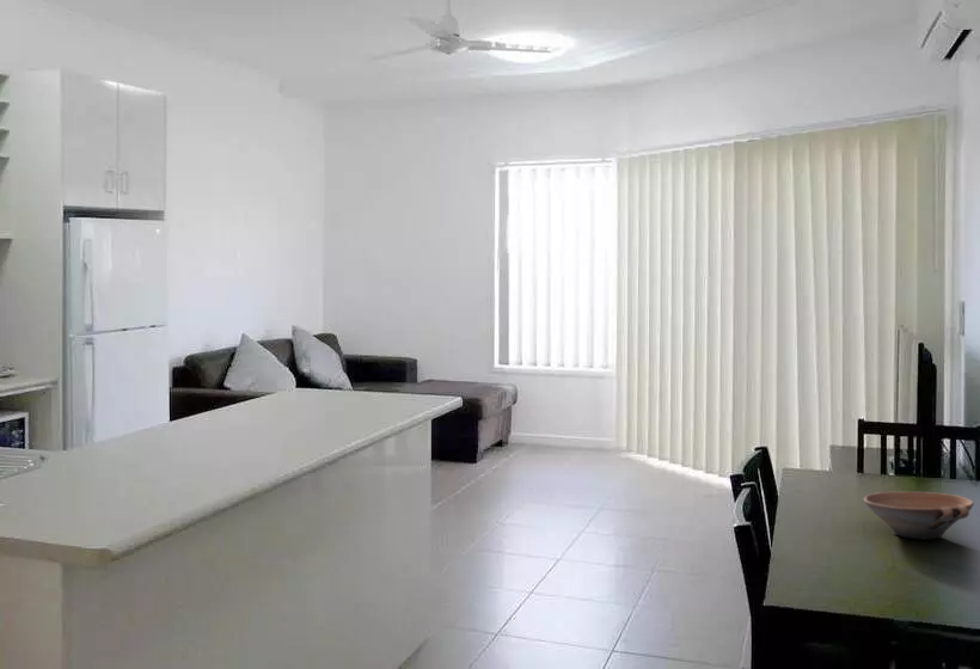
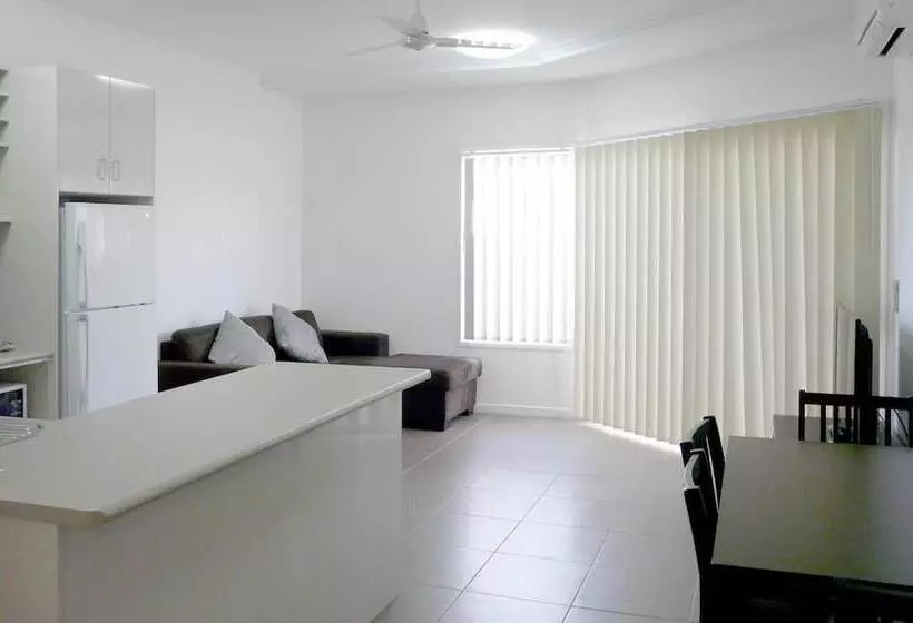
- bowl [863,491,975,541]
